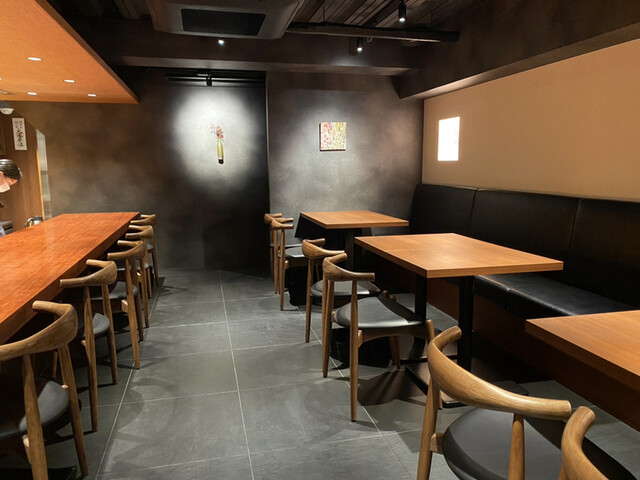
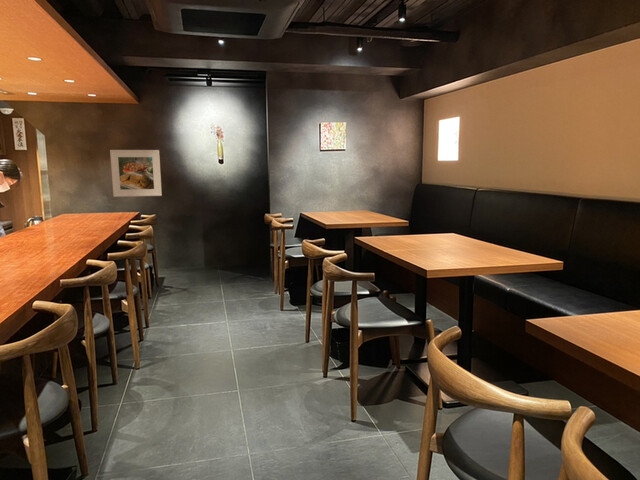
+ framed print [109,149,163,198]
